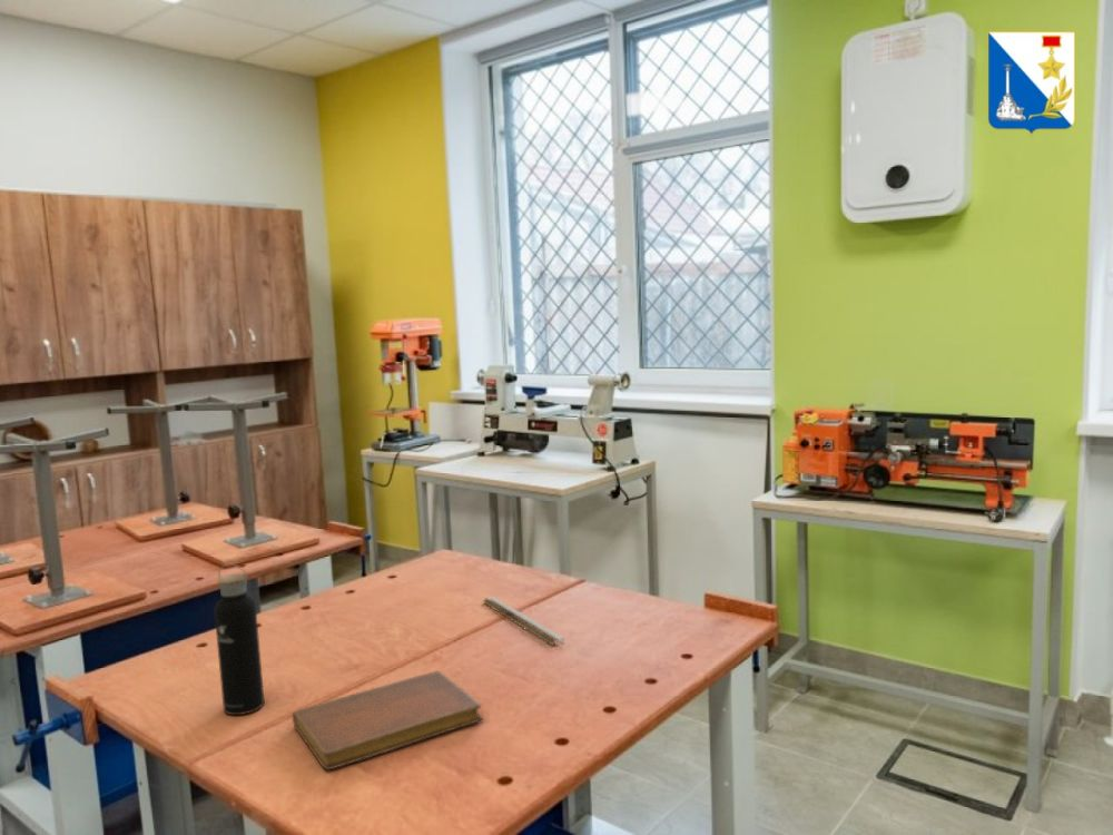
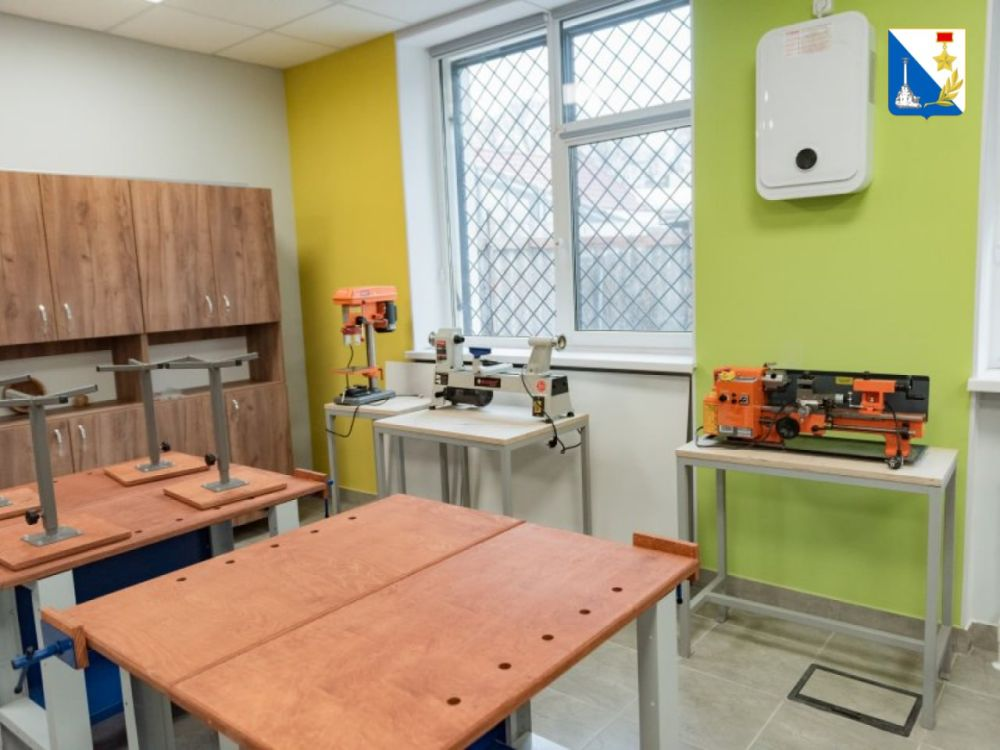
- ruler [482,596,565,646]
- water bottle [214,563,265,716]
- notebook [292,669,484,770]
